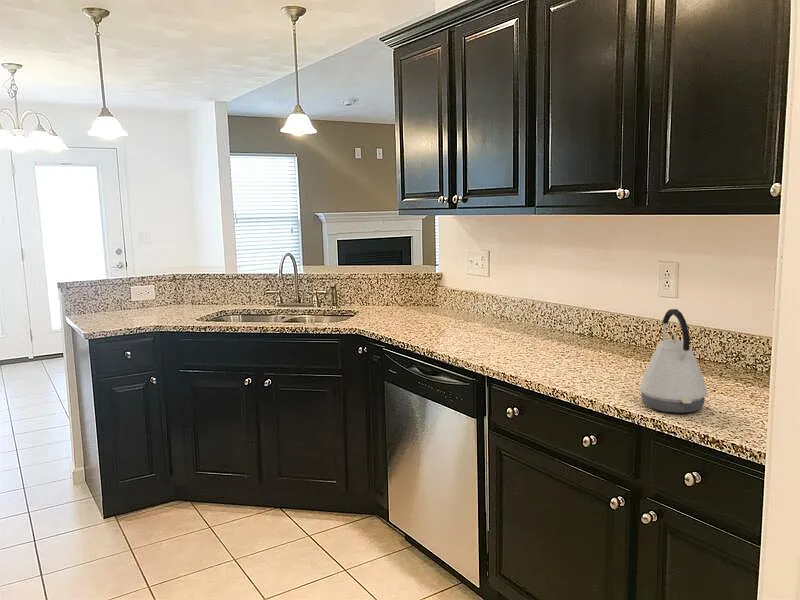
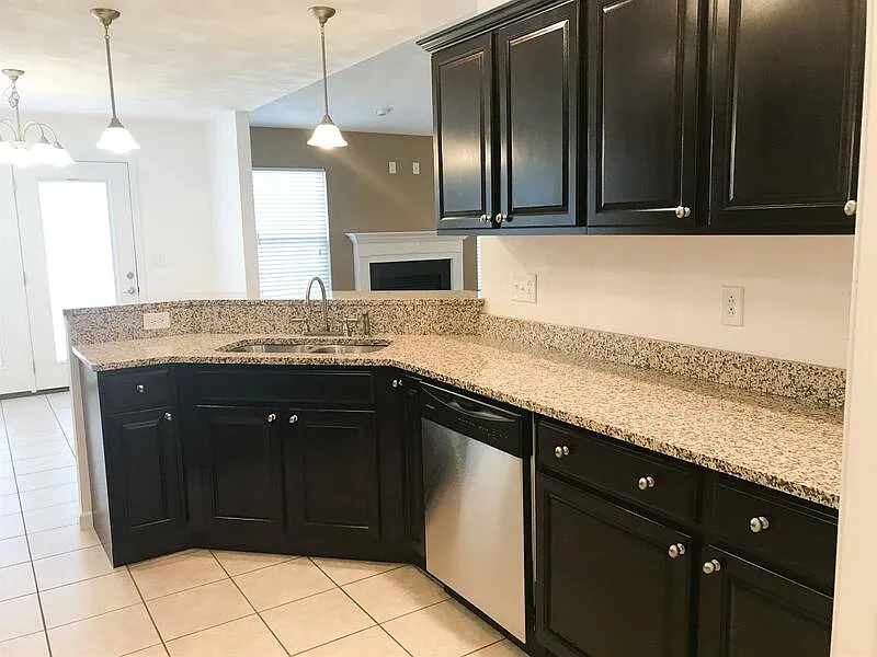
- kettle [639,308,708,414]
